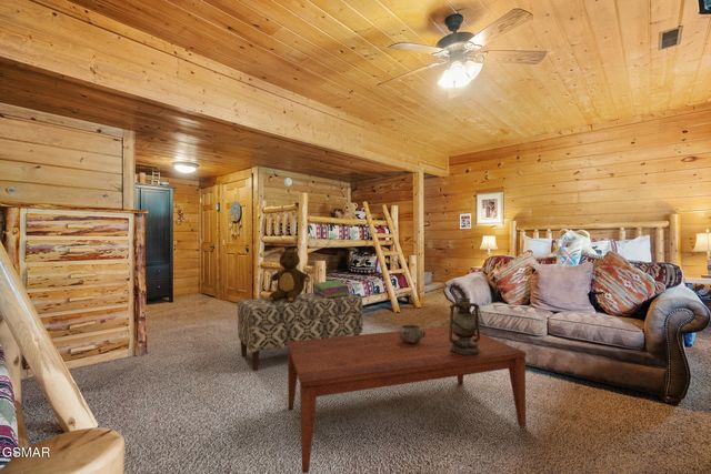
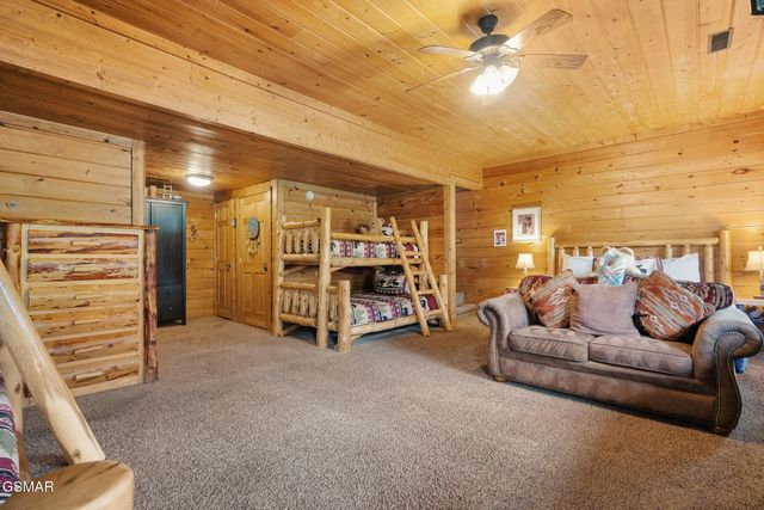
- bench [237,292,363,372]
- decorative bowl [399,324,425,344]
- coffee table [287,325,527,474]
- teddy bear [268,246,312,302]
- stack of books [312,279,351,299]
- lantern [449,295,487,355]
